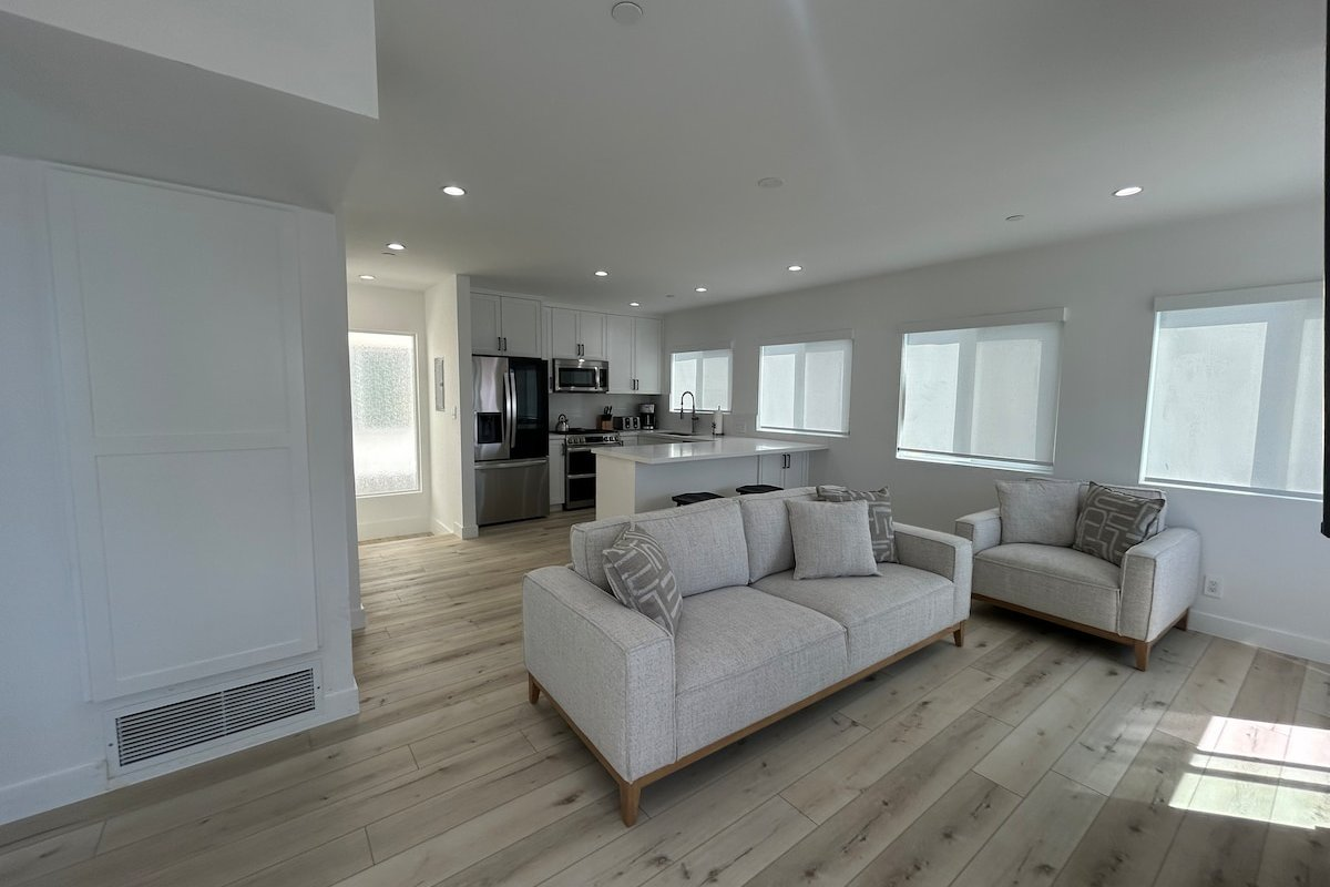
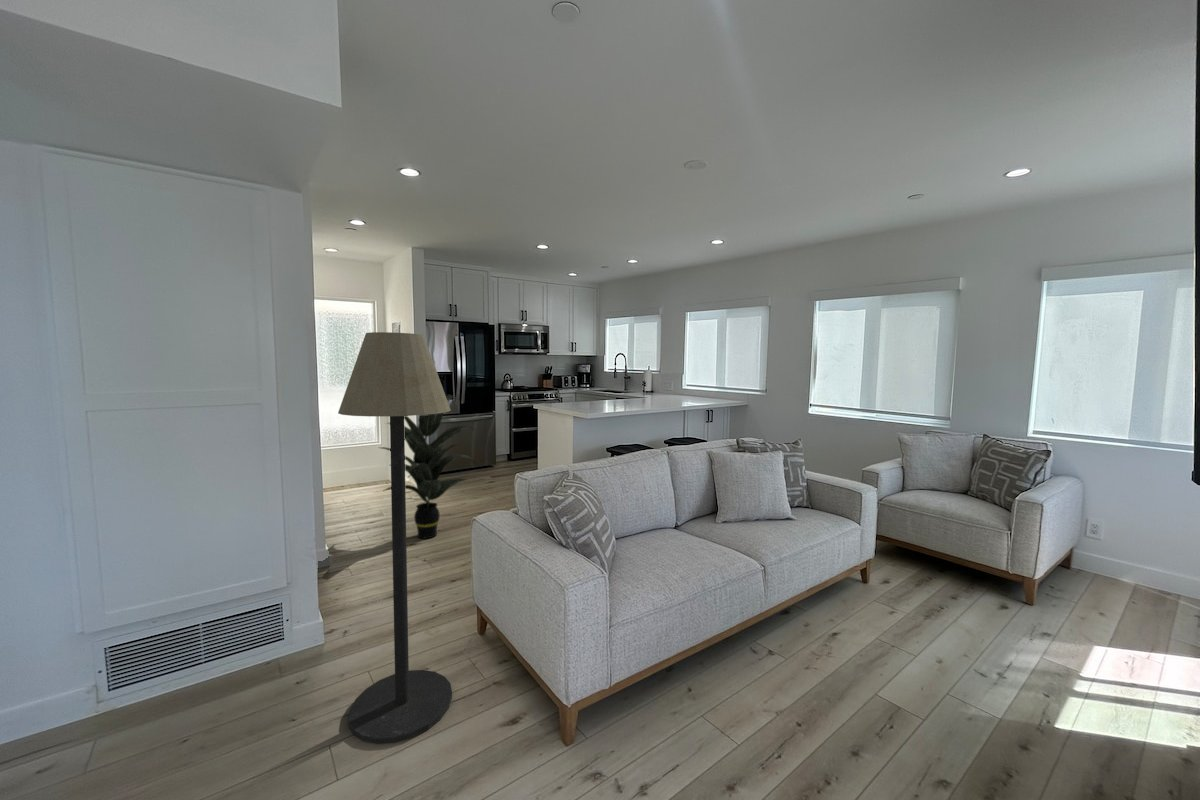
+ floor lamp [337,331,453,745]
+ indoor plant [379,393,479,540]
